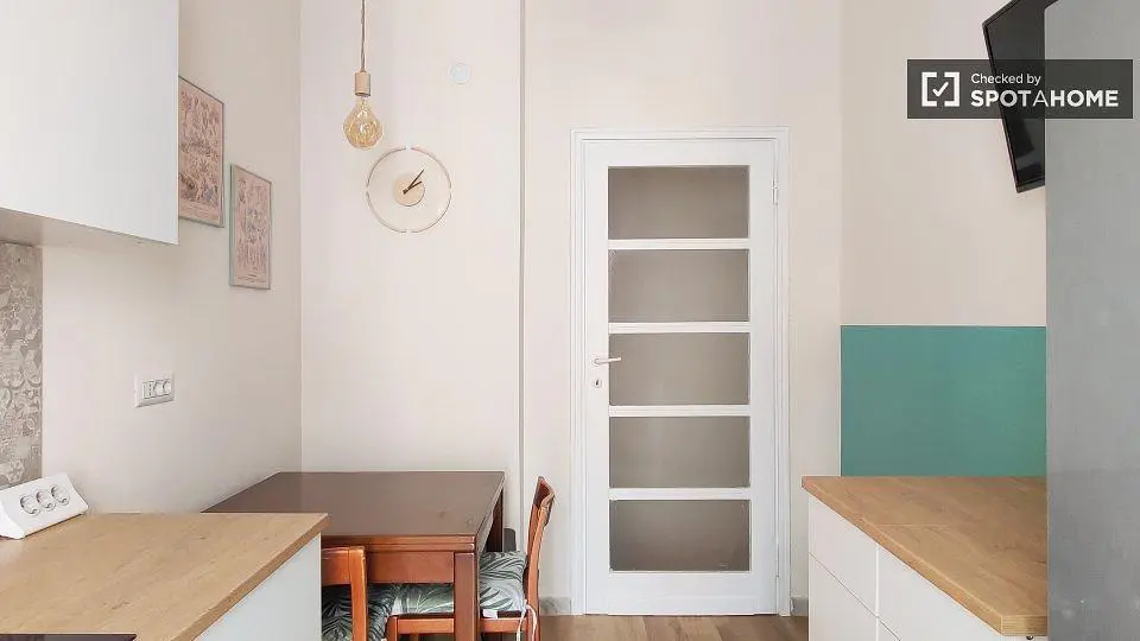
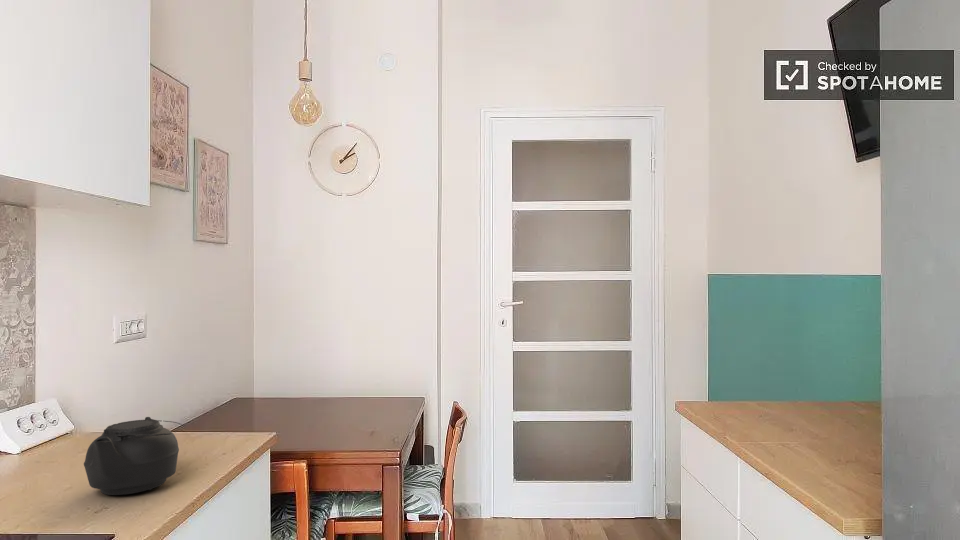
+ teapot [83,416,186,496]
